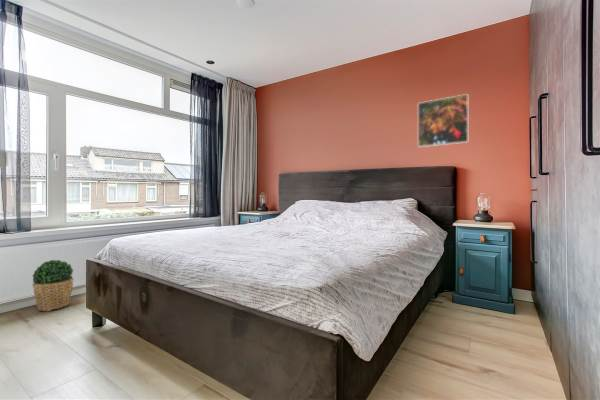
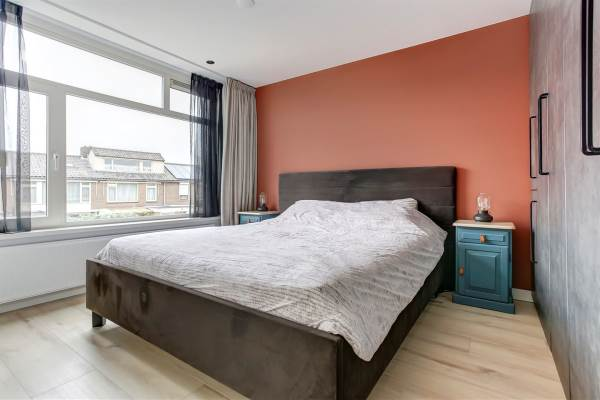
- potted plant [31,259,75,312]
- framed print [417,93,469,148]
